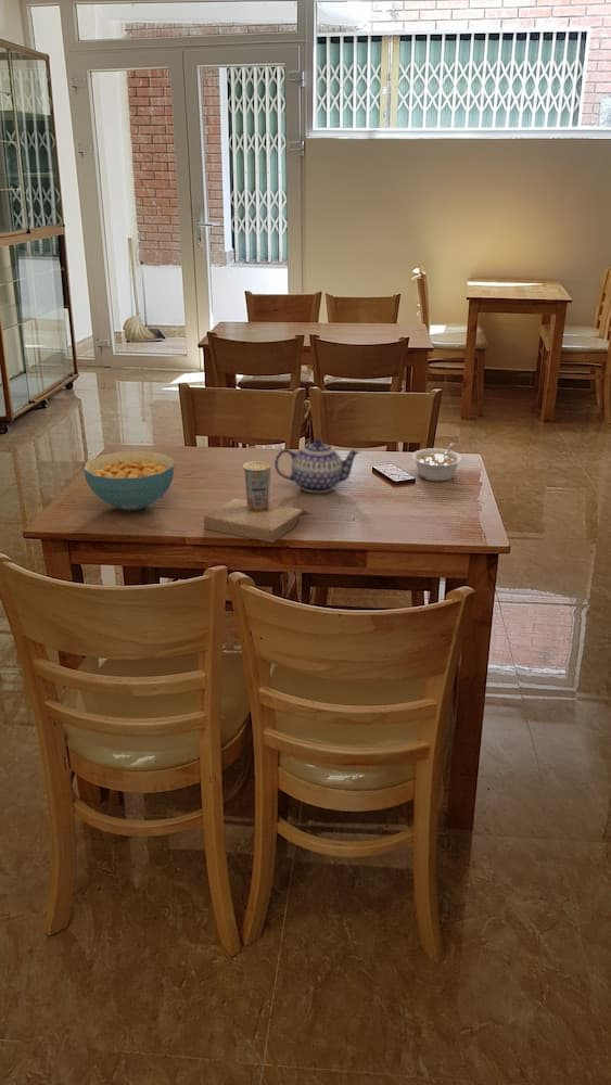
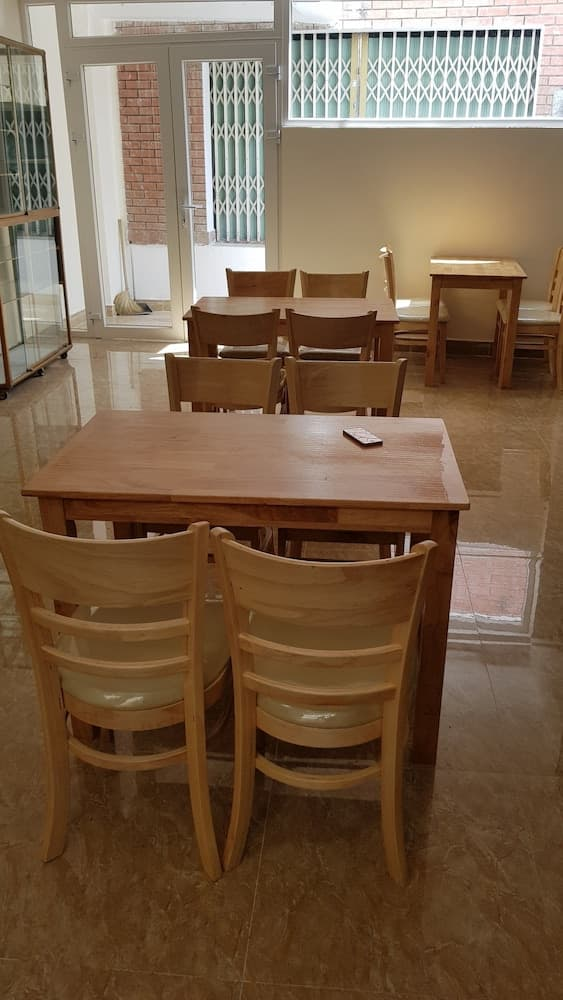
- teapot [273,437,361,494]
- legume [411,443,463,483]
- cup [203,460,314,544]
- cereal bowl [82,450,176,512]
